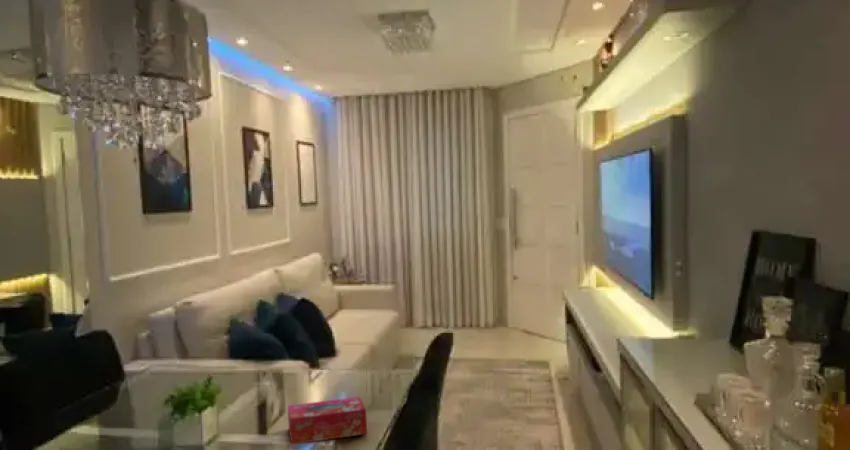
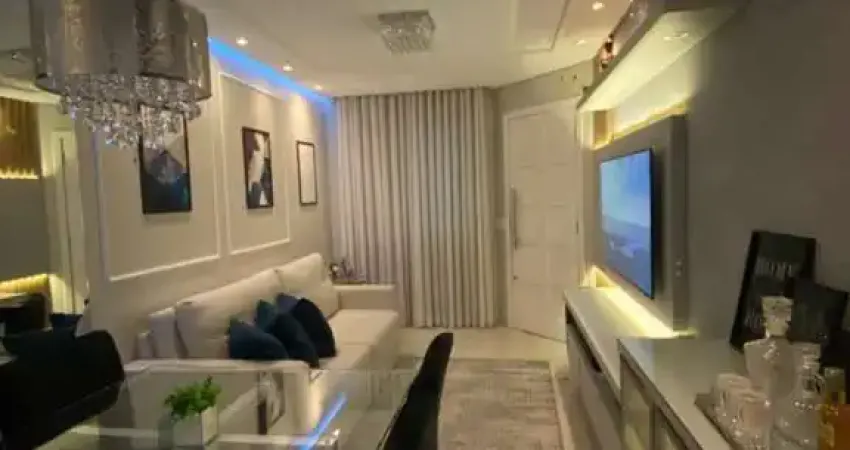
- tissue box [287,396,368,445]
